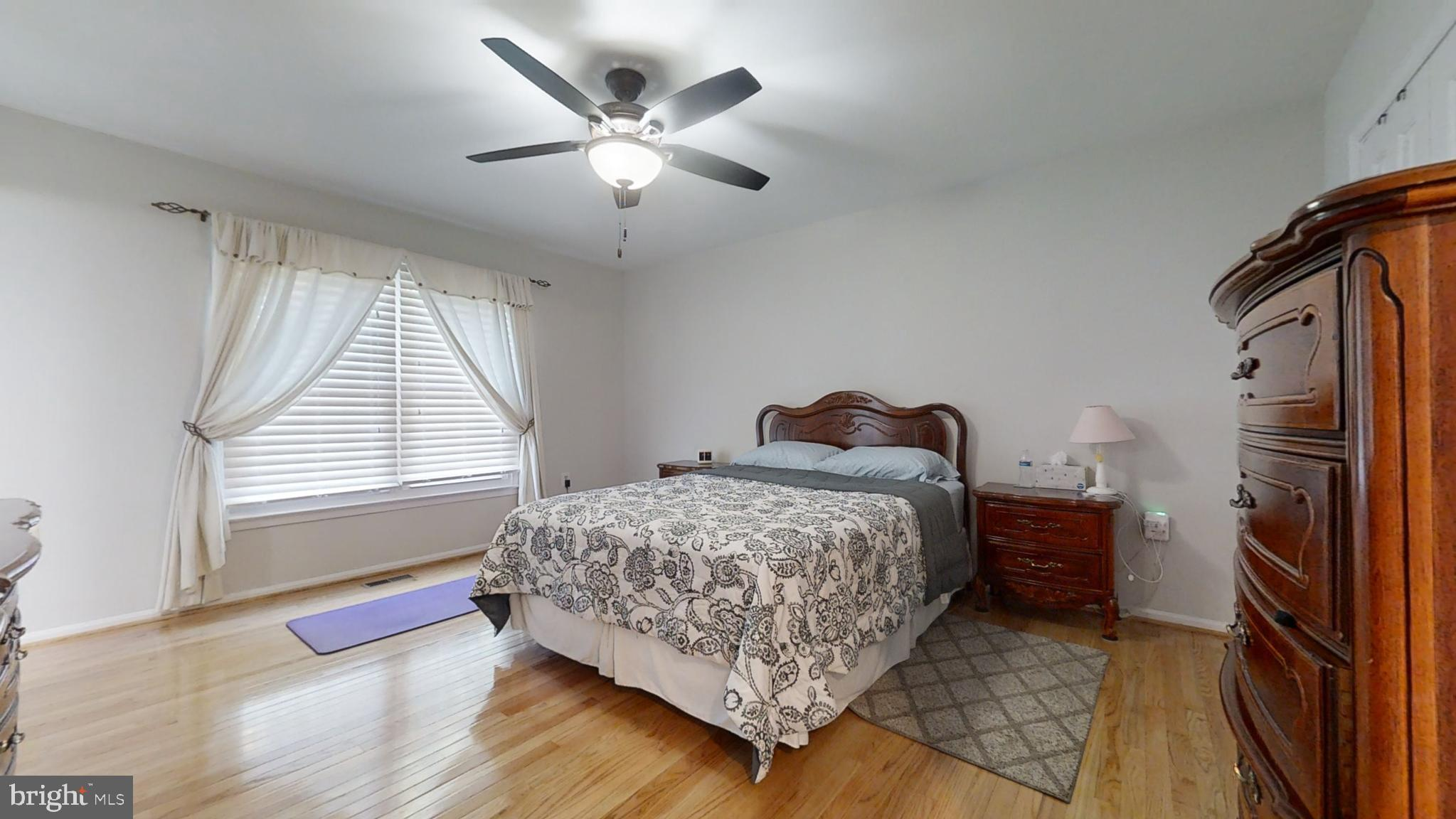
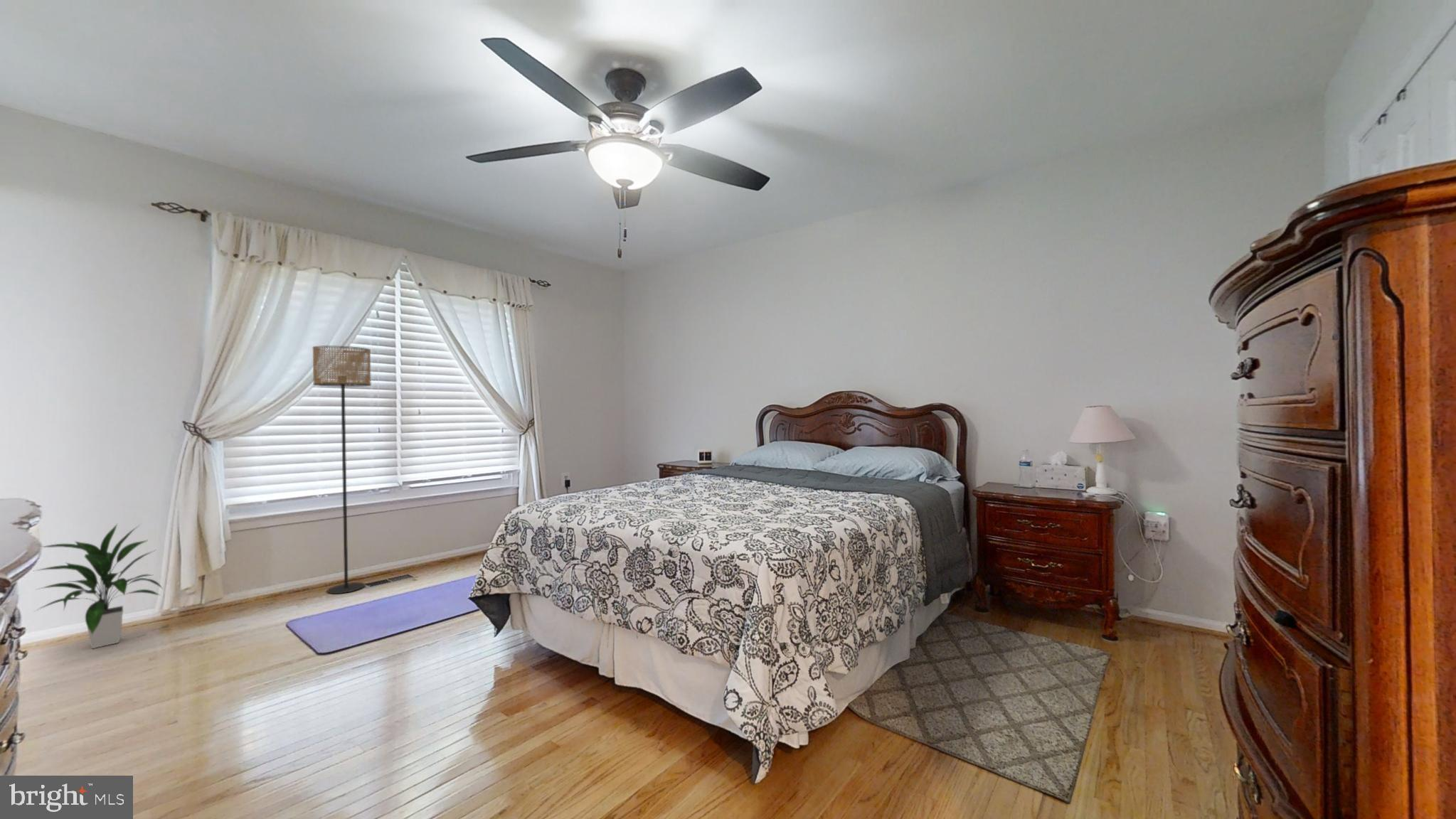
+ floor lamp [312,345,372,594]
+ indoor plant [33,523,165,649]
